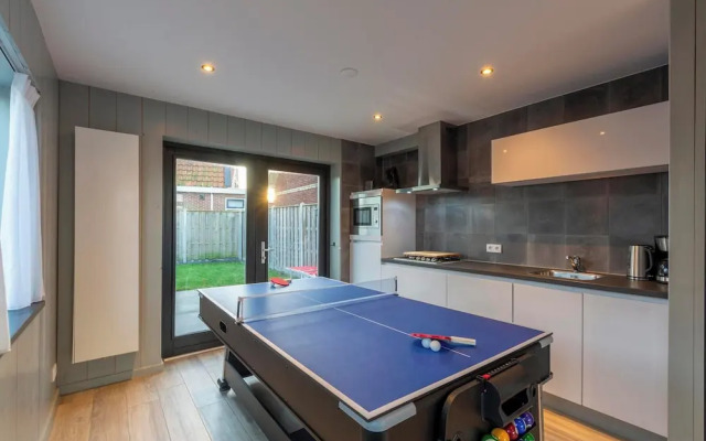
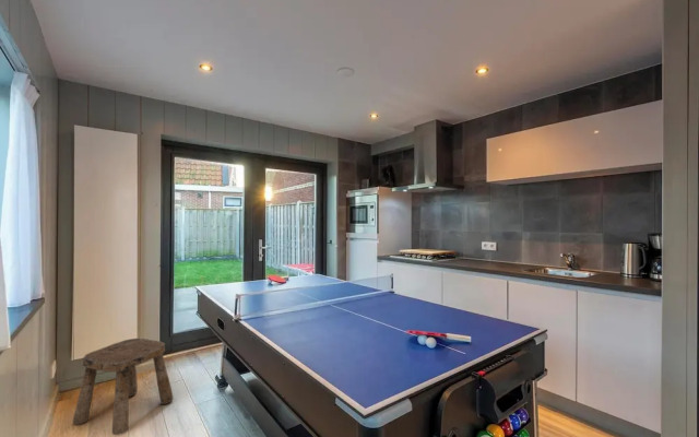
+ stool [72,338,175,436]
